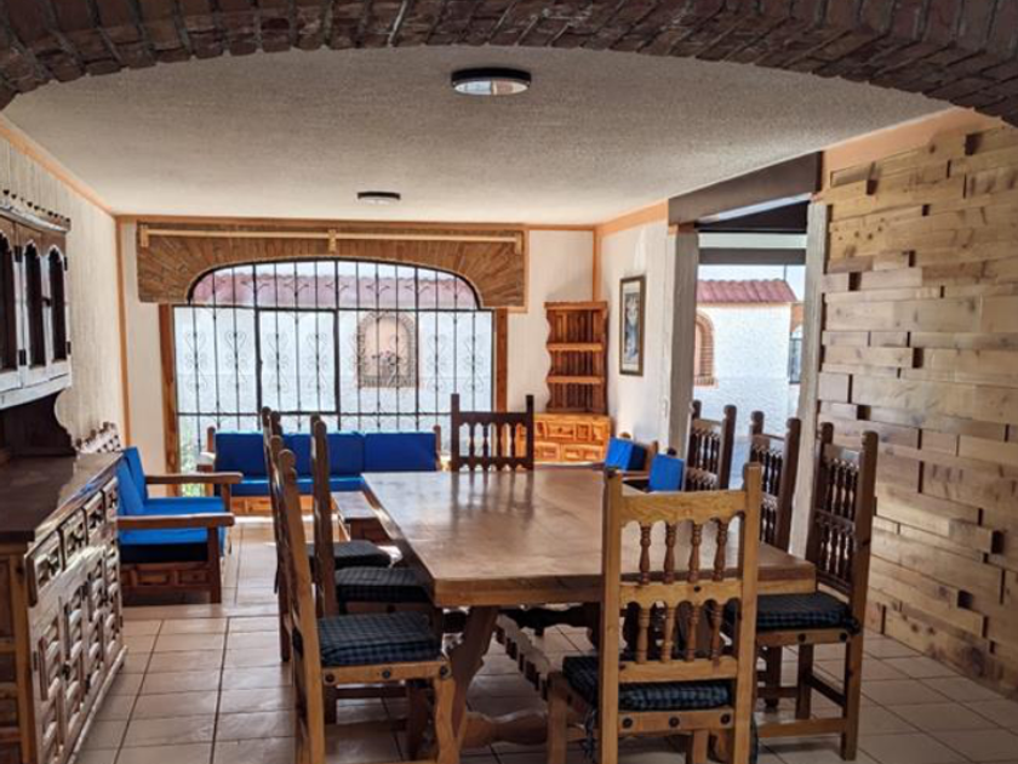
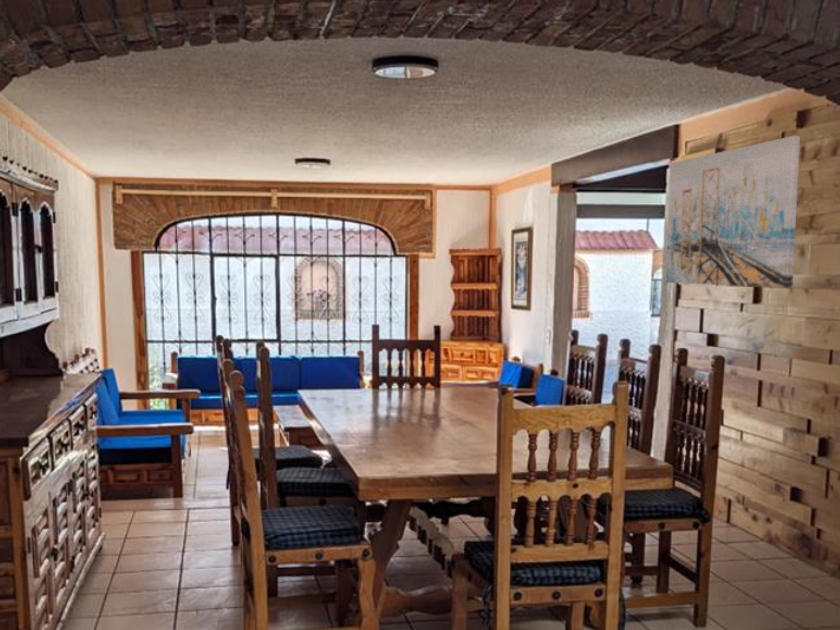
+ wall art [665,135,801,289]
